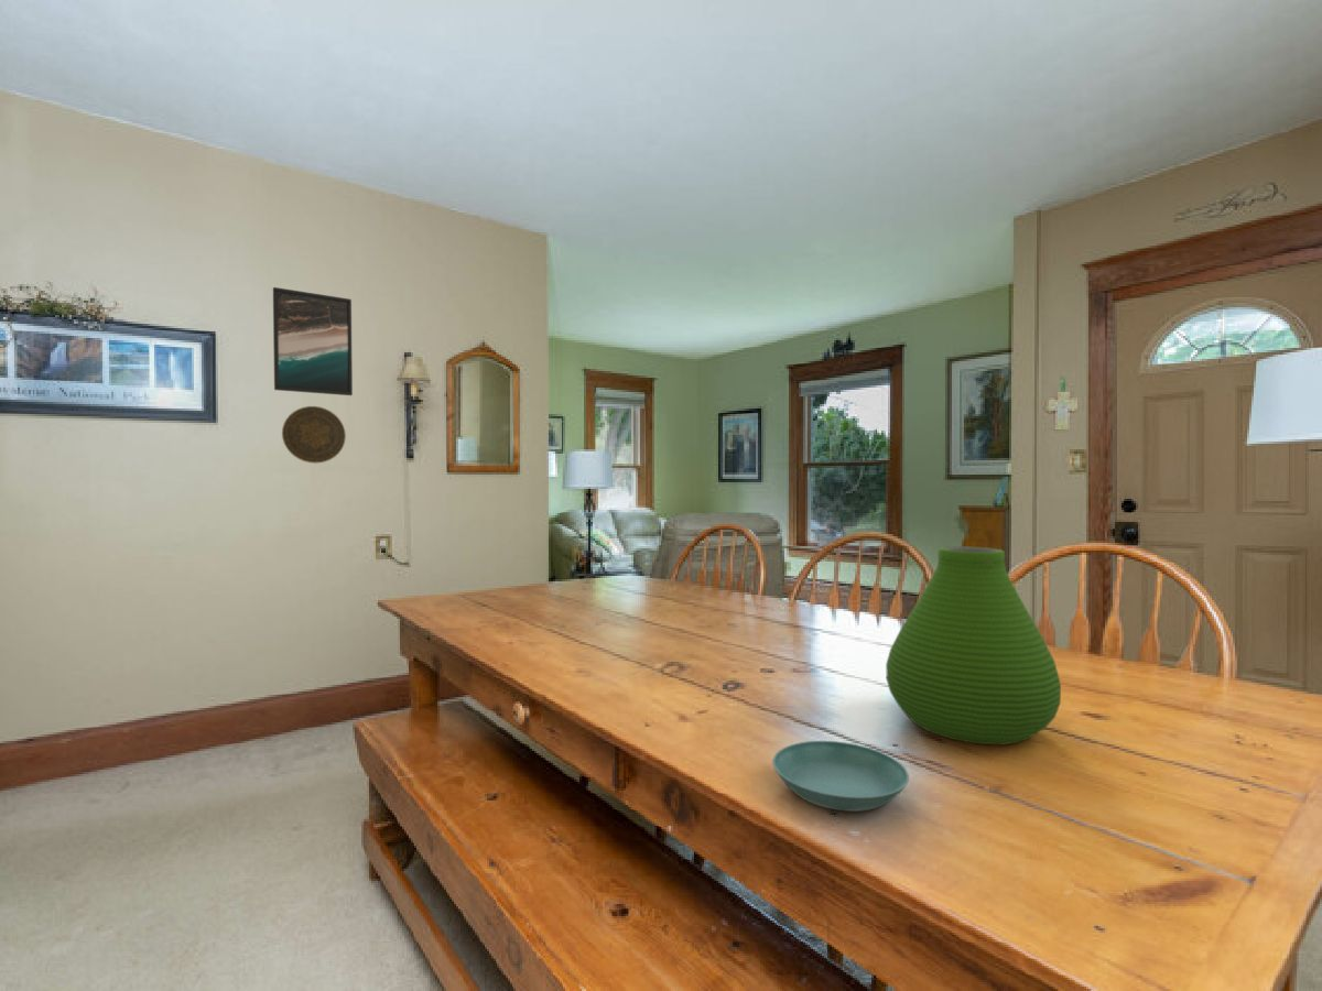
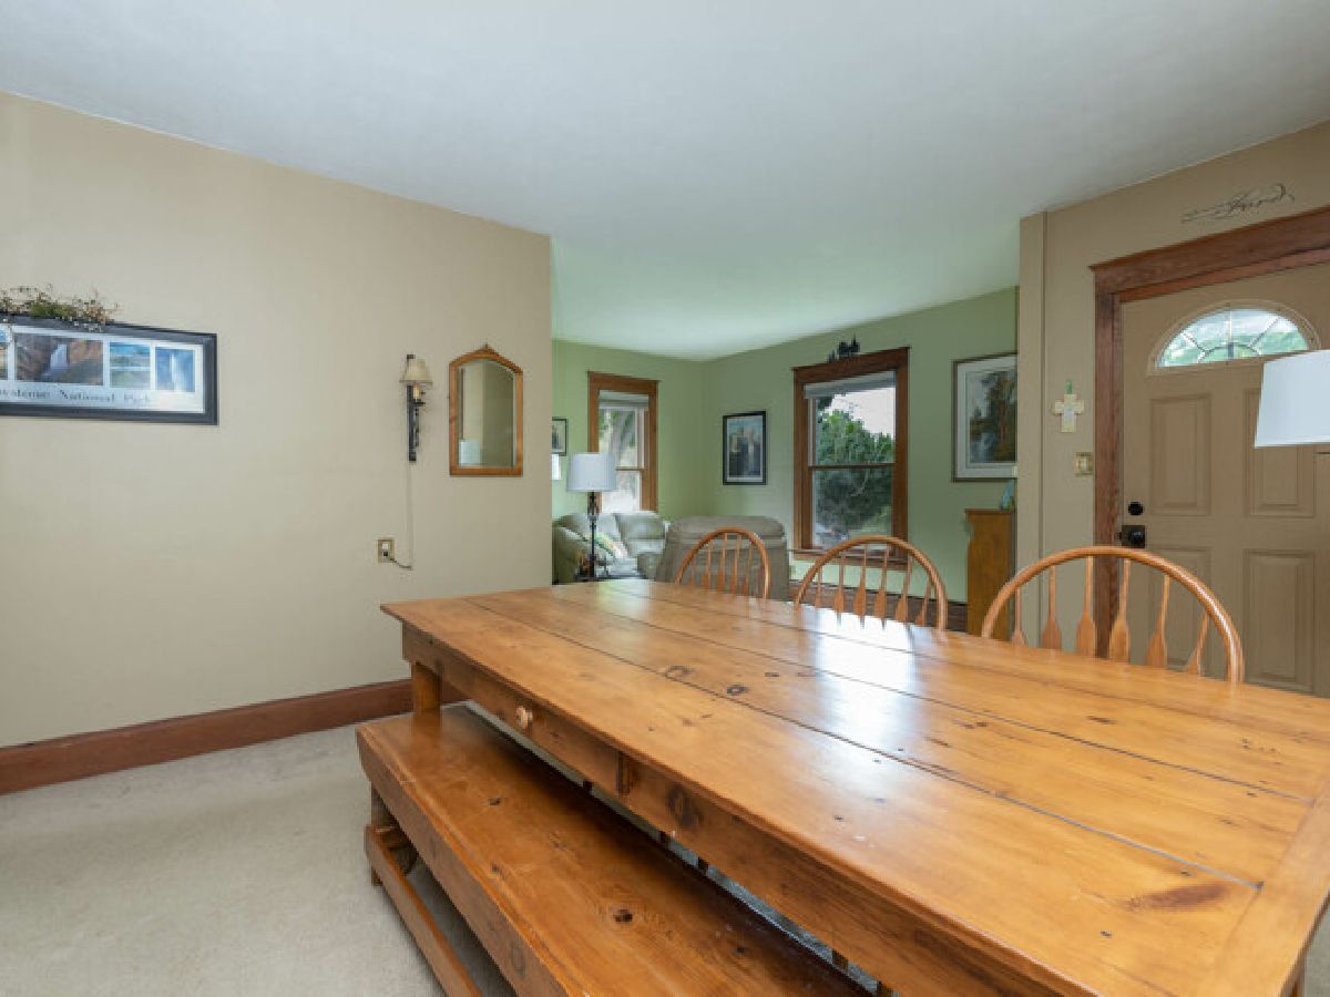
- decorative plate [281,405,347,464]
- saucer [771,740,910,813]
- vase [885,545,1062,745]
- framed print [272,286,354,396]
